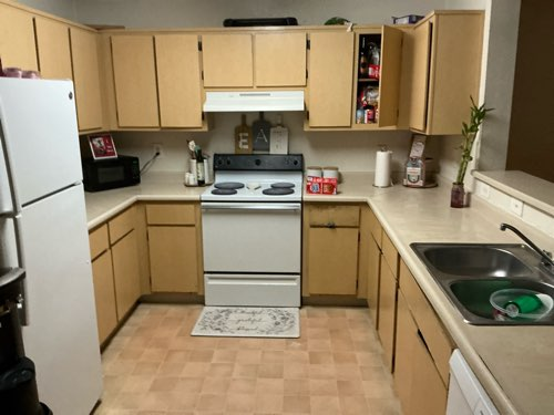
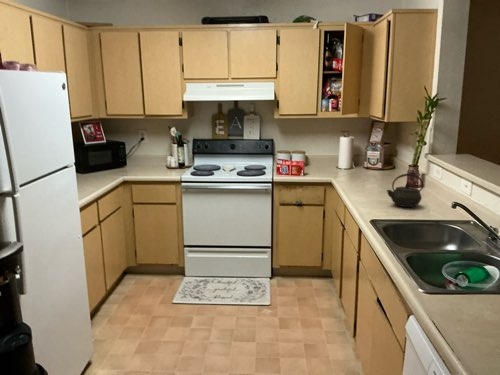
+ kettle [385,173,424,208]
